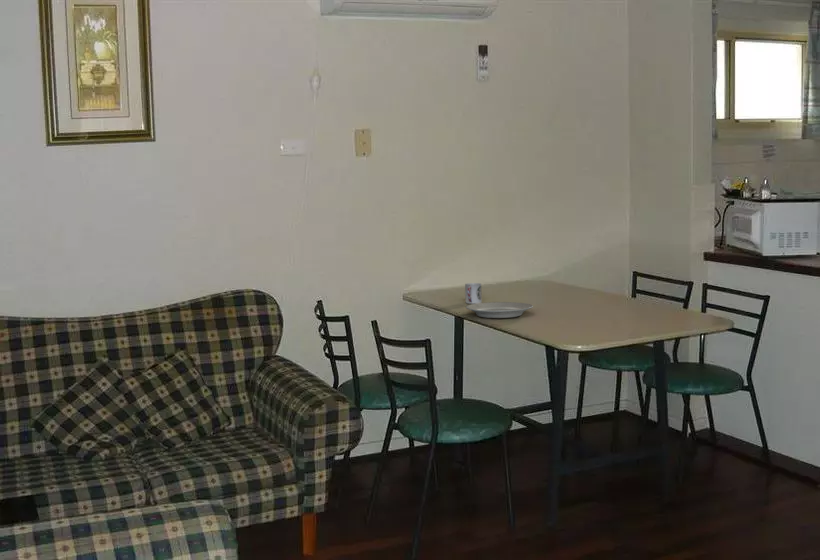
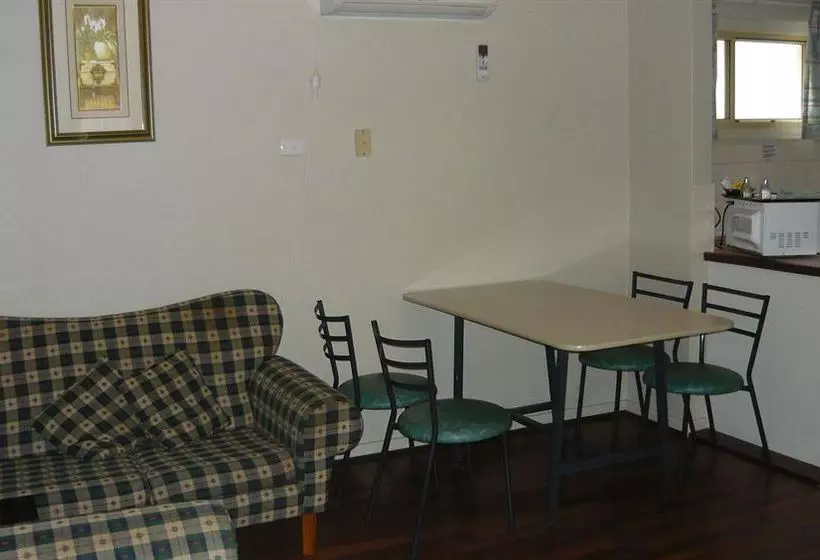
- cup [464,282,483,305]
- plate [465,301,534,319]
